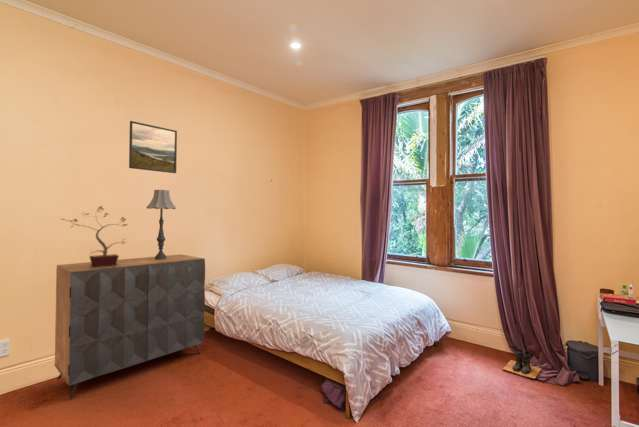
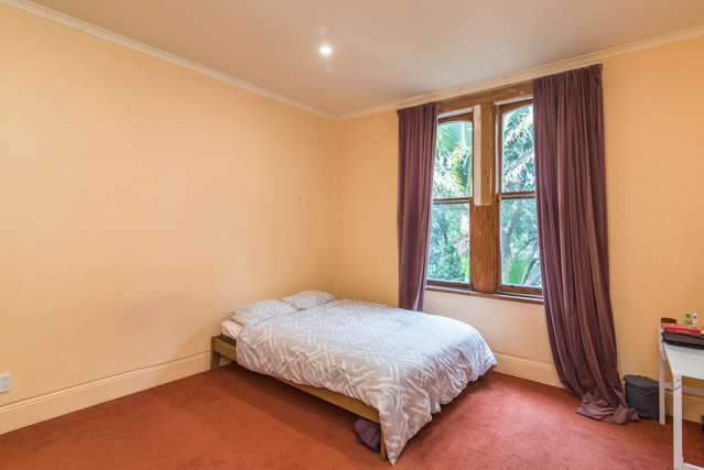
- boots [502,348,542,380]
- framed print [128,120,178,174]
- potted plant [61,205,129,268]
- table lamp [145,189,177,260]
- dresser [53,253,206,400]
